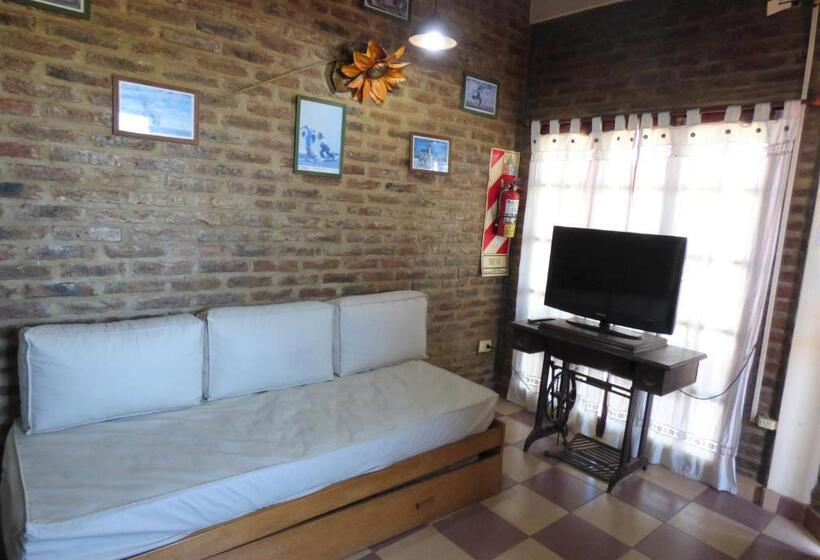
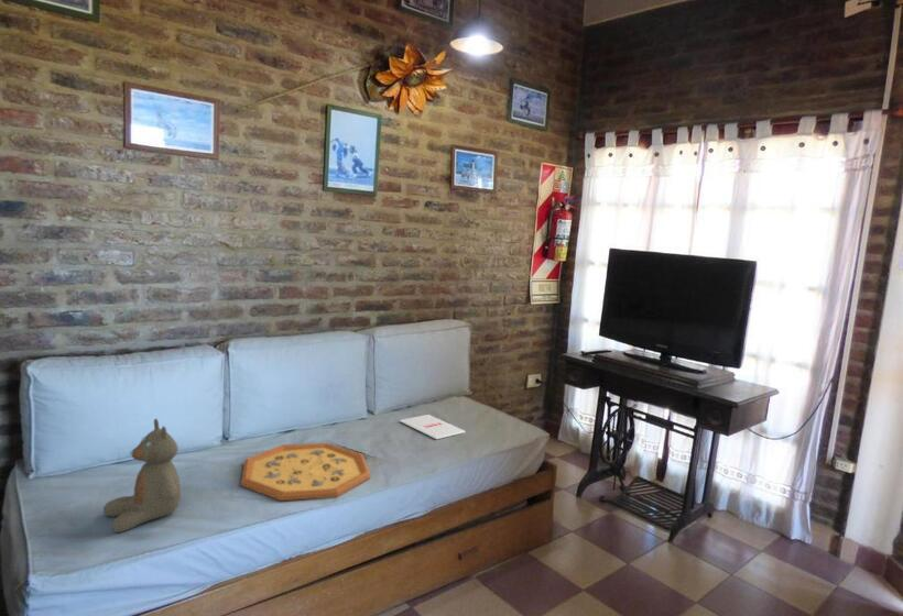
+ teddy bear [102,418,182,534]
+ magazine [399,414,467,440]
+ decorative tray [240,442,371,502]
